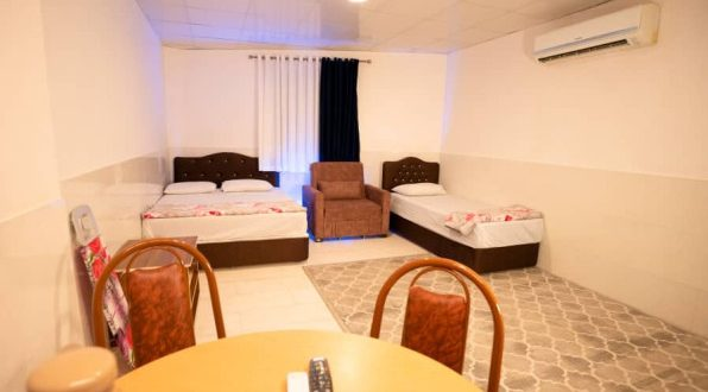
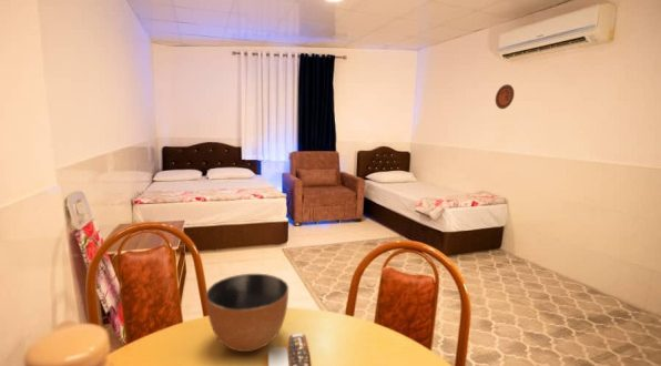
+ decorative plate [495,83,516,110]
+ bowl [205,273,289,353]
